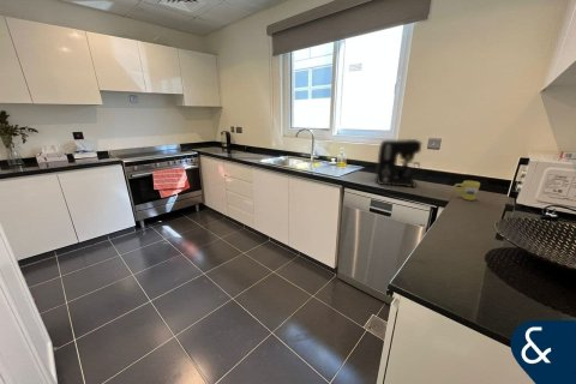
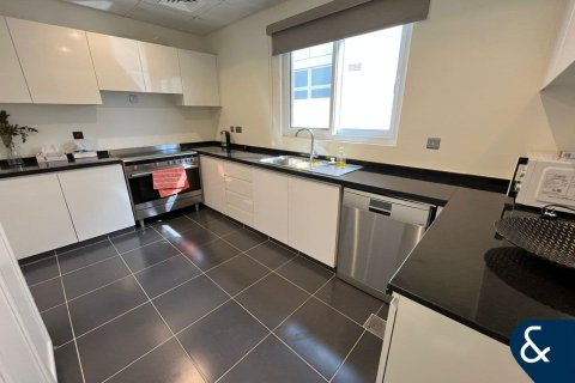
- coffee maker [376,138,422,187]
- mug [452,180,481,202]
